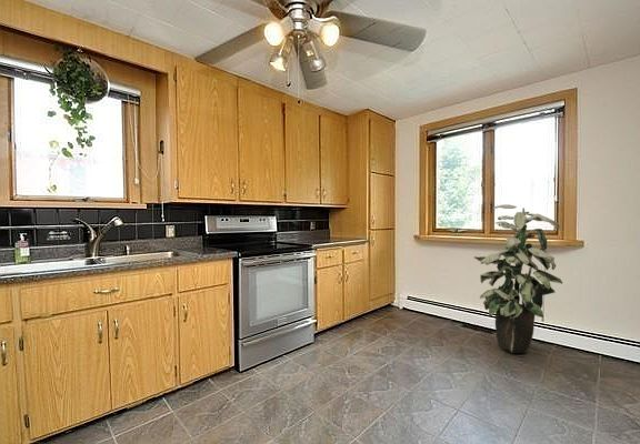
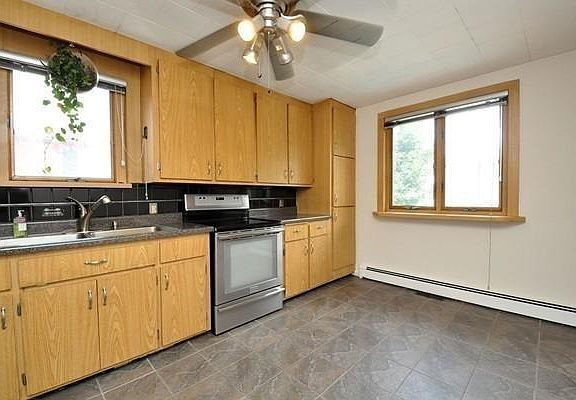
- indoor plant [473,203,563,354]
